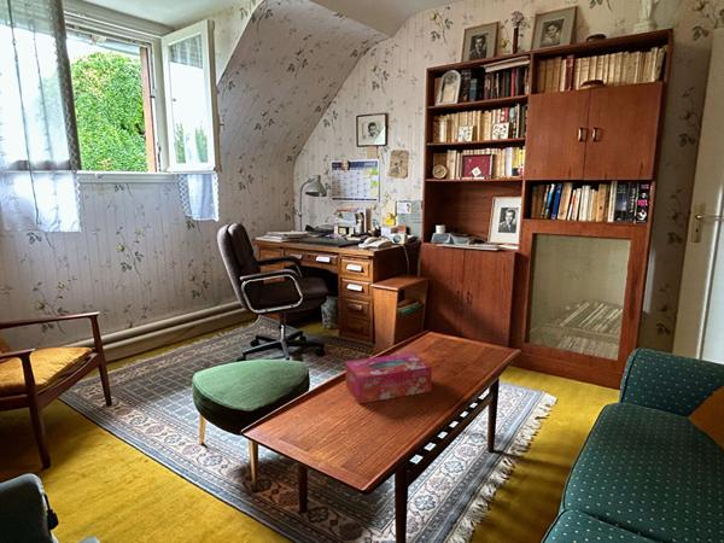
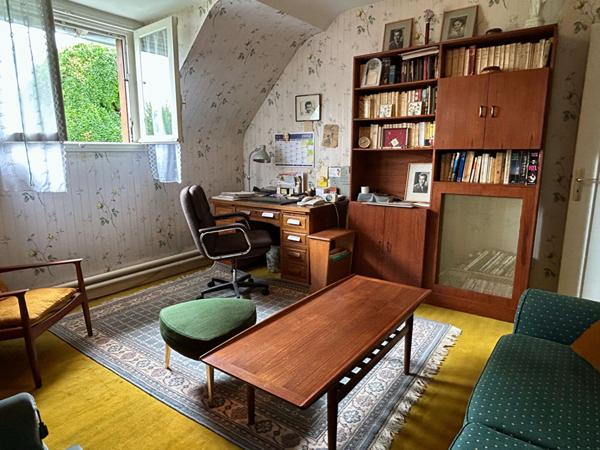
- tissue box [345,351,433,404]
